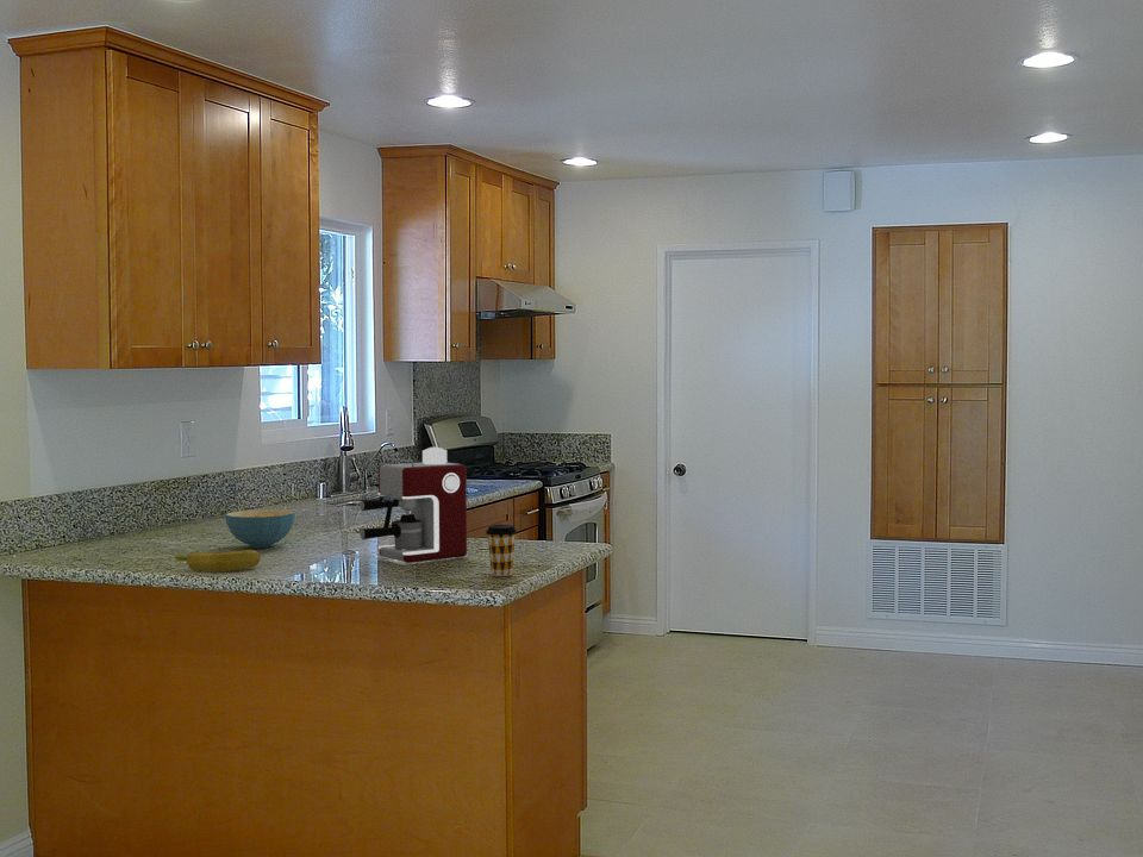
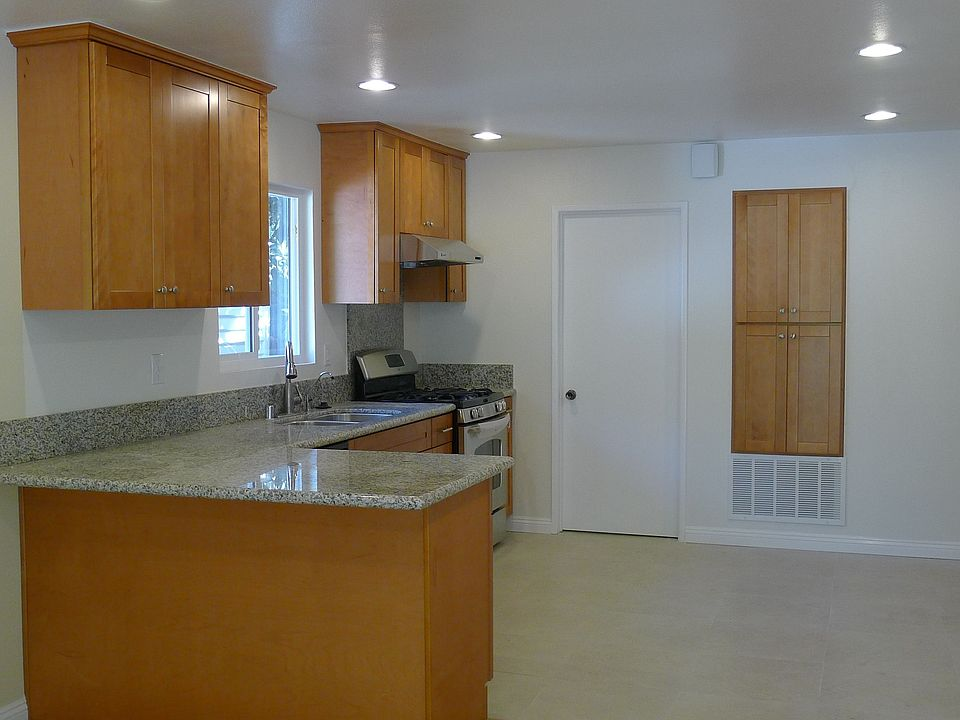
- coffee maker [358,446,468,564]
- cereal bowl [224,508,296,549]
- coffee cup [485,524,518,577]
- banana [175,549,262,573]
